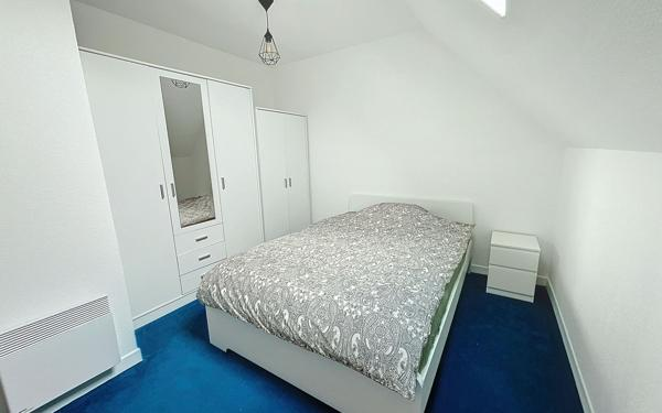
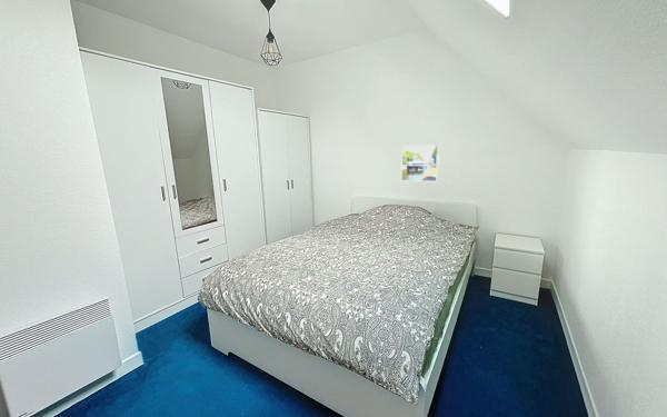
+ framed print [400,143,440,183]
